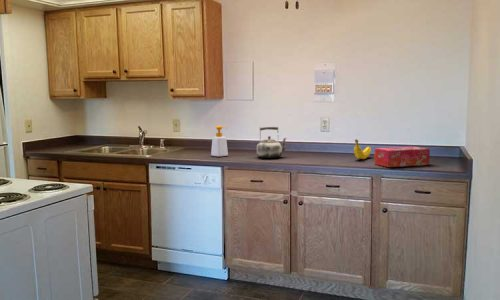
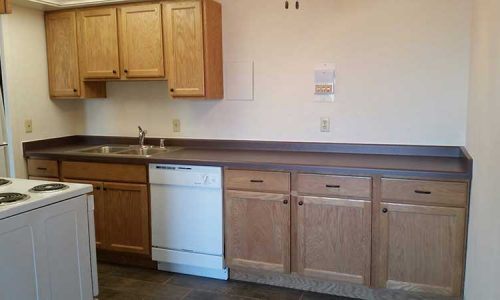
- tissue box [373,146,431,168]
- kettle [256,126,288,159]
- fruit [353,138,372,160]
- soap bottle [210,125,229,158]
